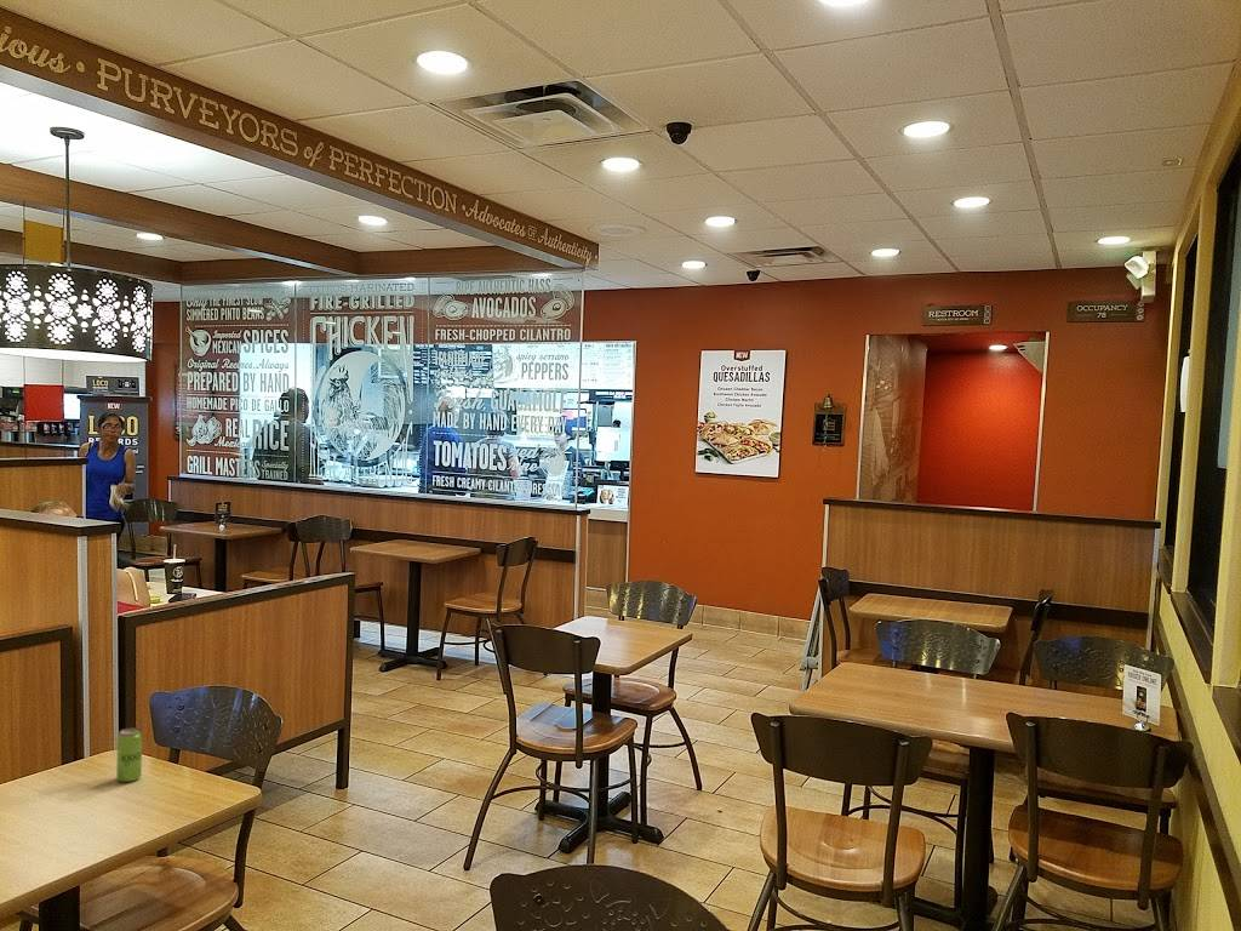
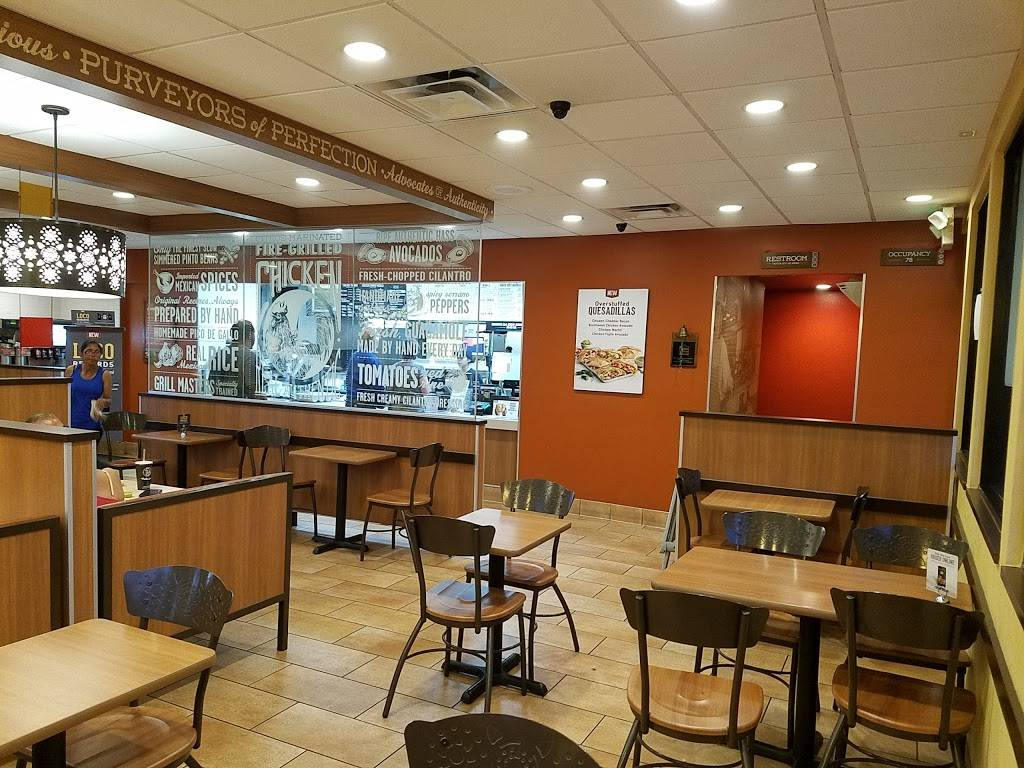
- beverage can [115,727,143,783]
